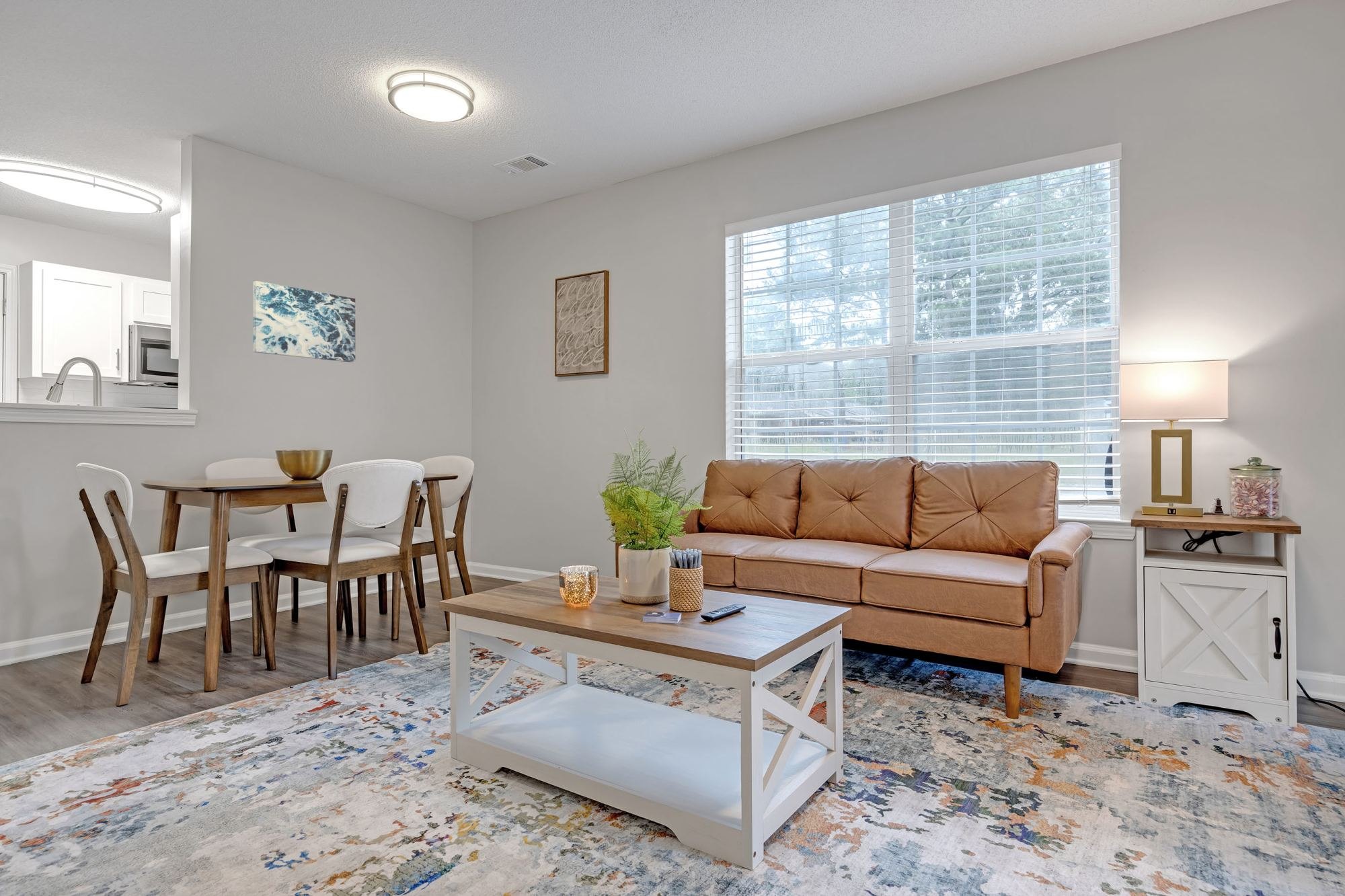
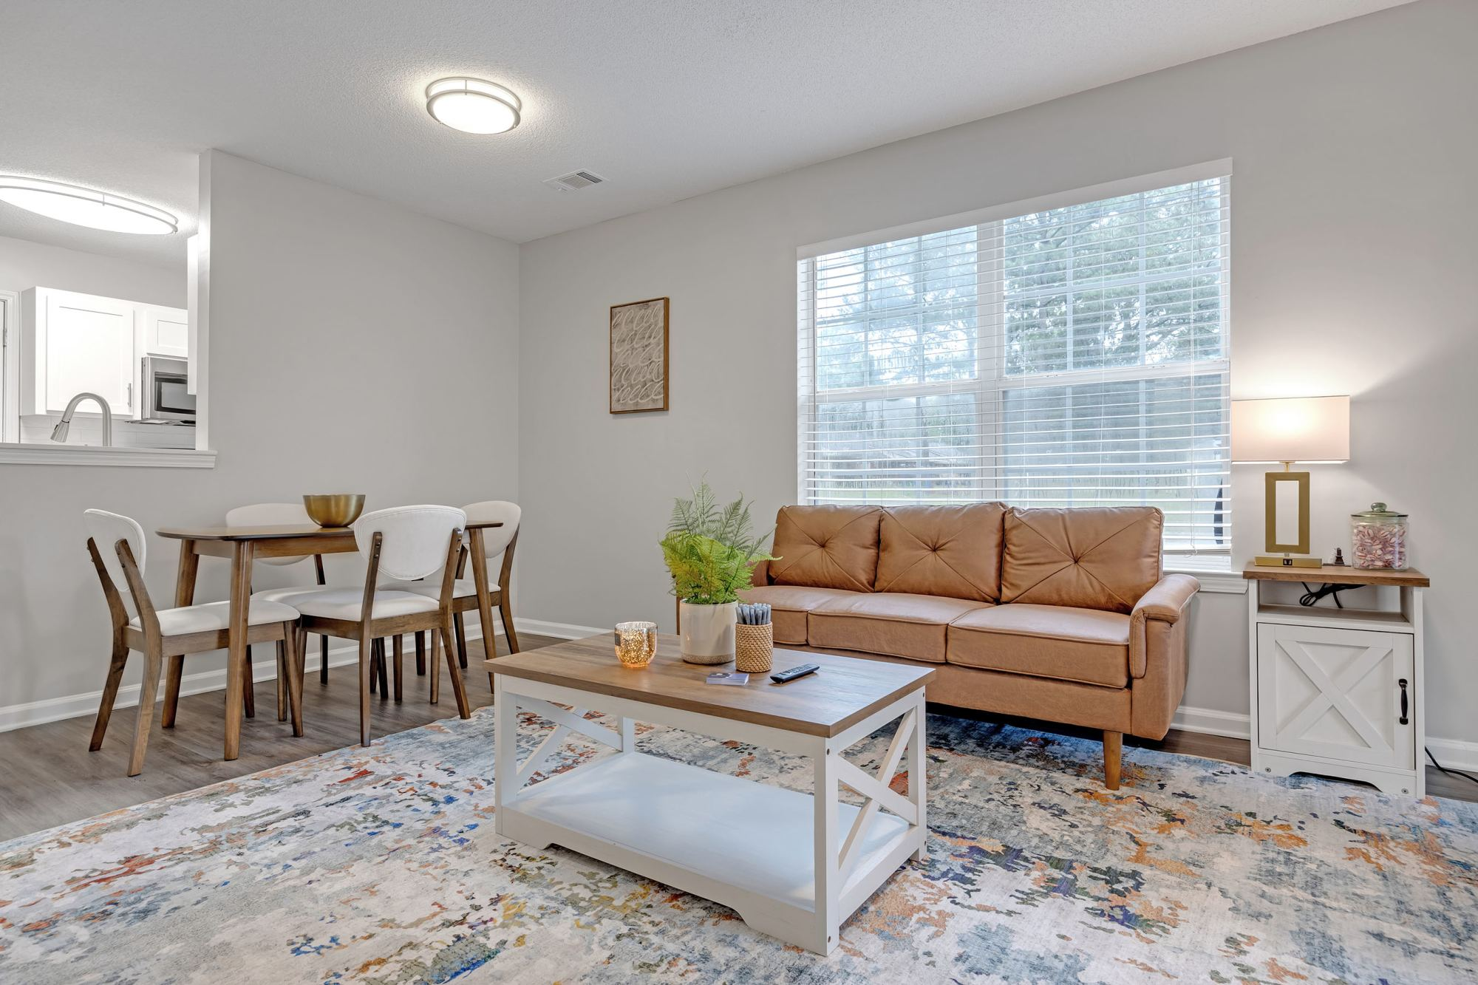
- wall art [252,280,356,363]
